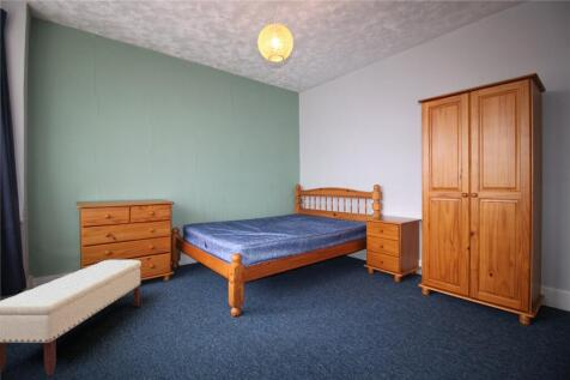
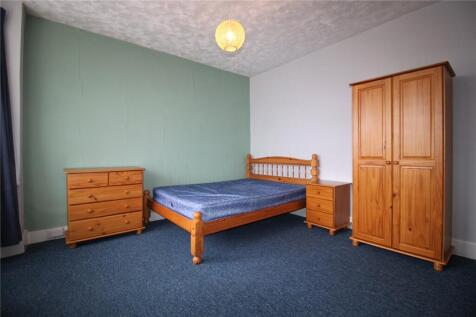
- bench [0,259,142,376]
